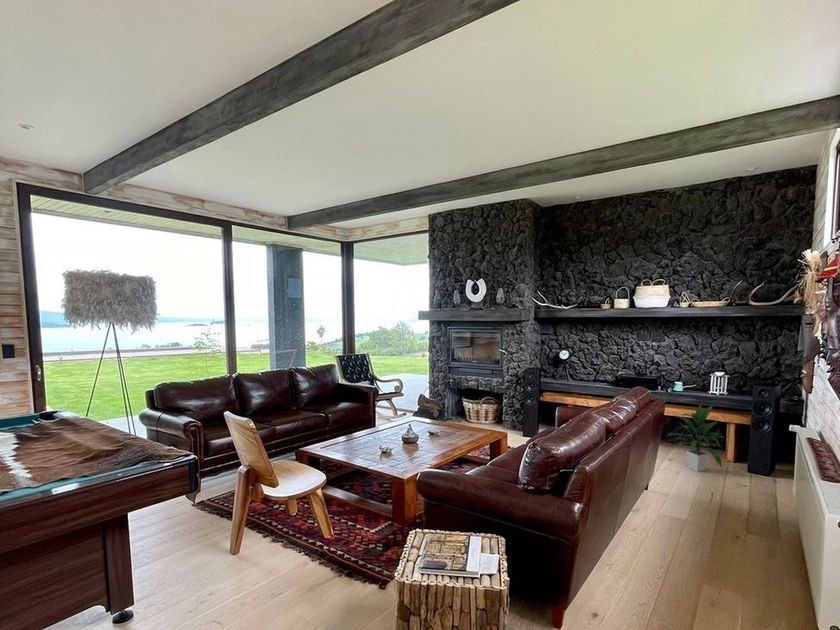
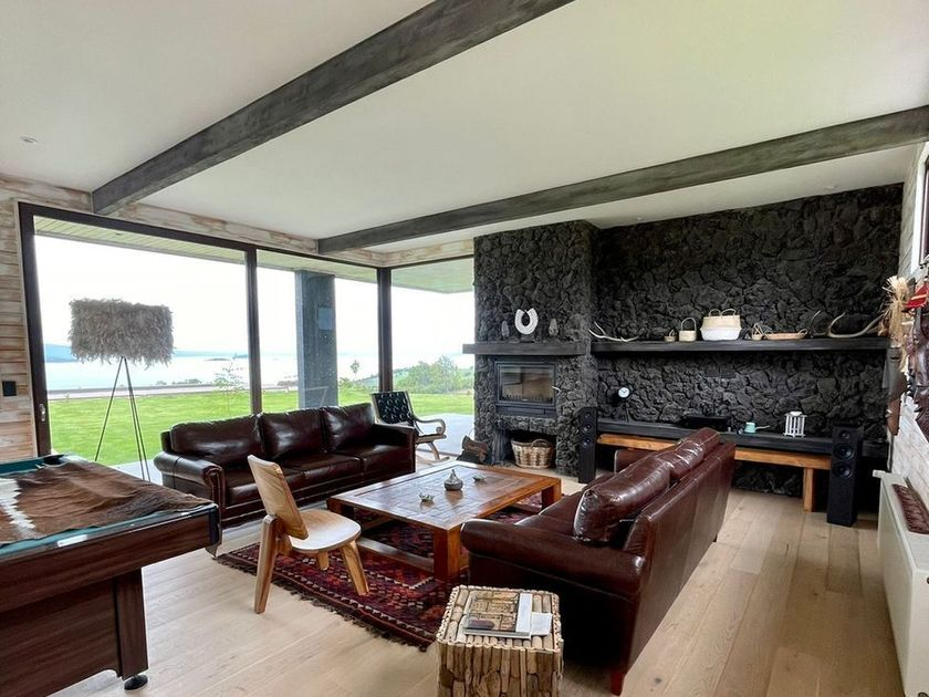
- indoor plant [668,404,724,473]
